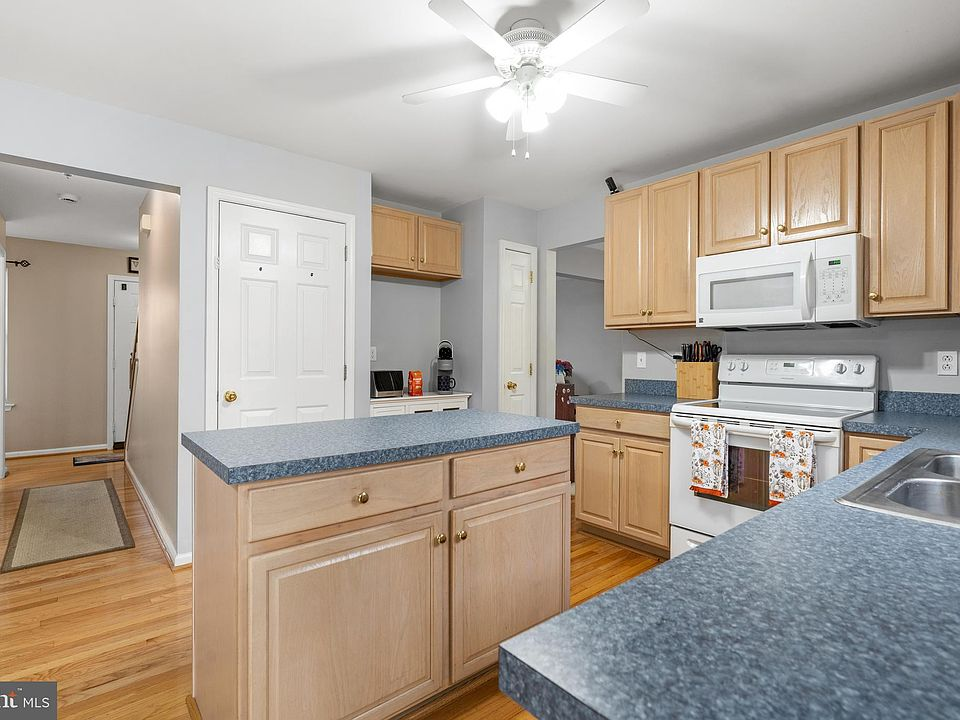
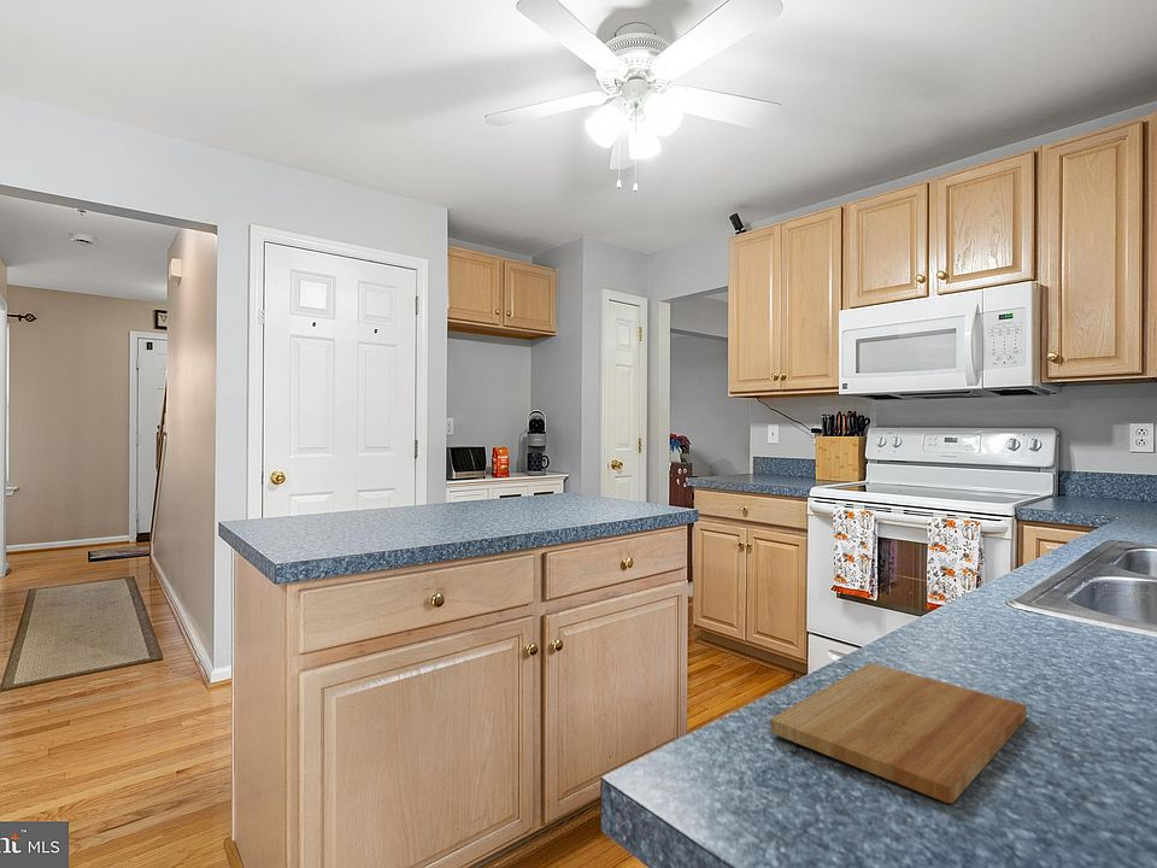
+ cutting board [770,662,1028,804]
